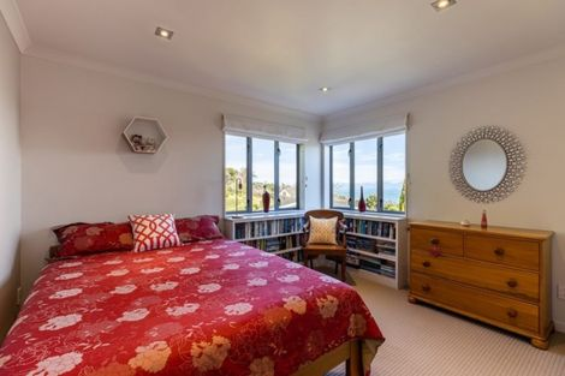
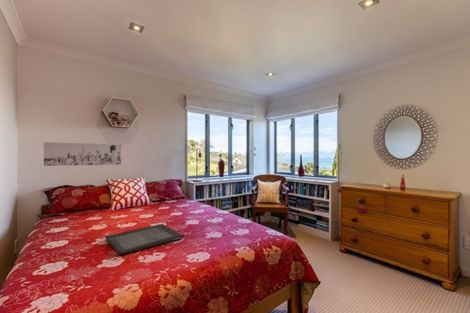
+ wall art [43,141,122,167]
+ serving tray [104,223,185,256]
